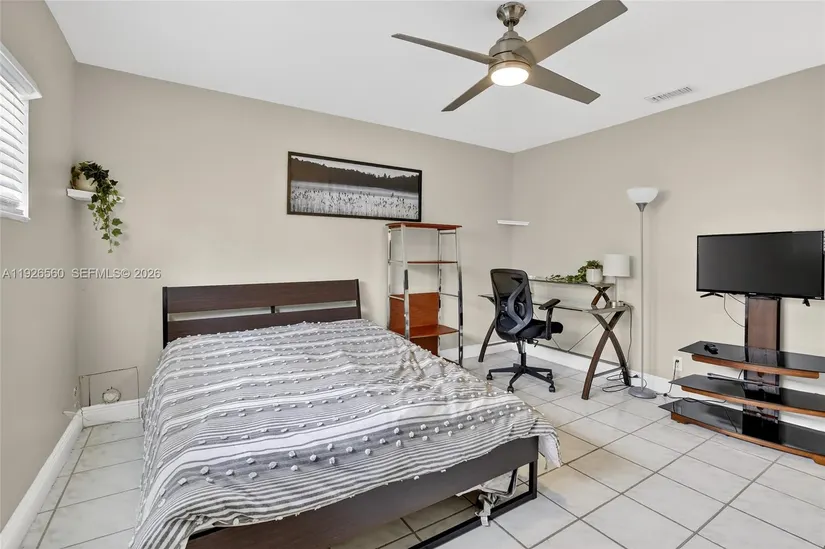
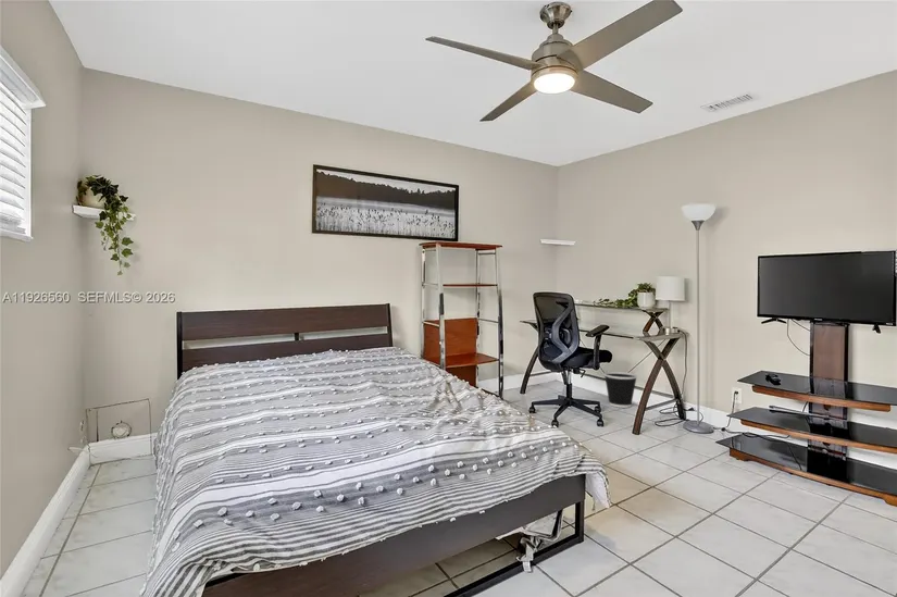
+ wastebasket [602,371,638,409]
